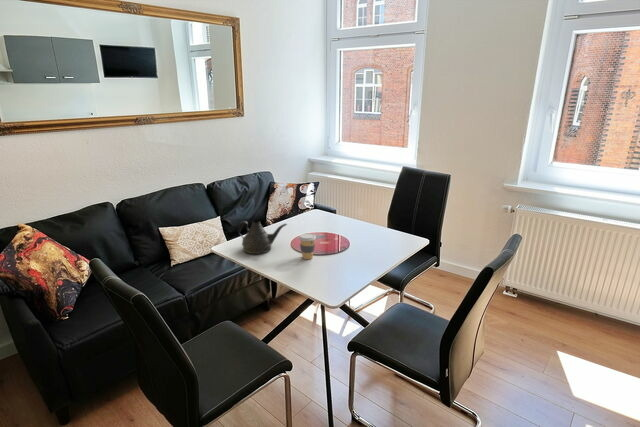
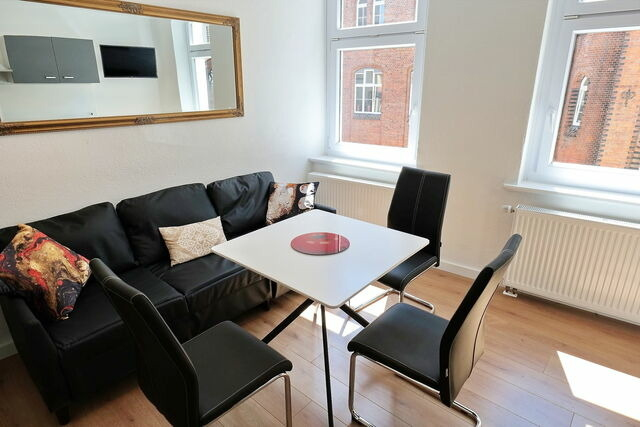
- coffee cup [298,232,317,260]
- teapot [237,219,288,255]
